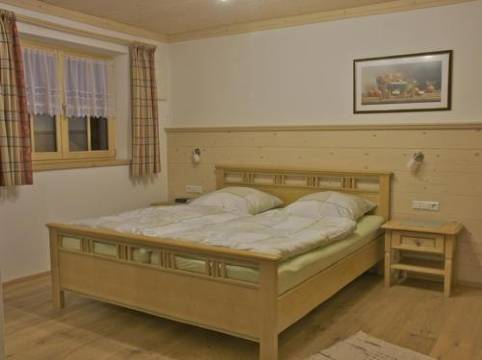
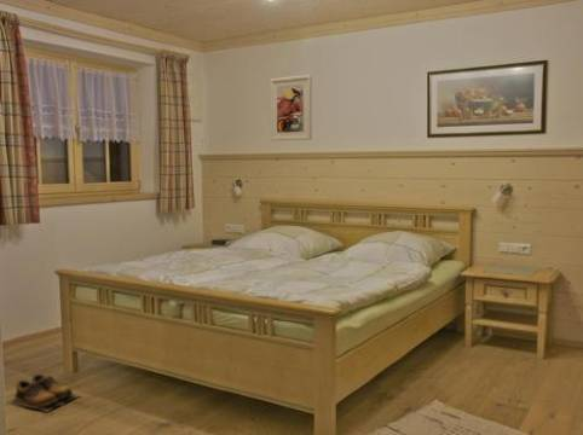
+ shoes [5,373,81,413]
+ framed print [269,74,313,141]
